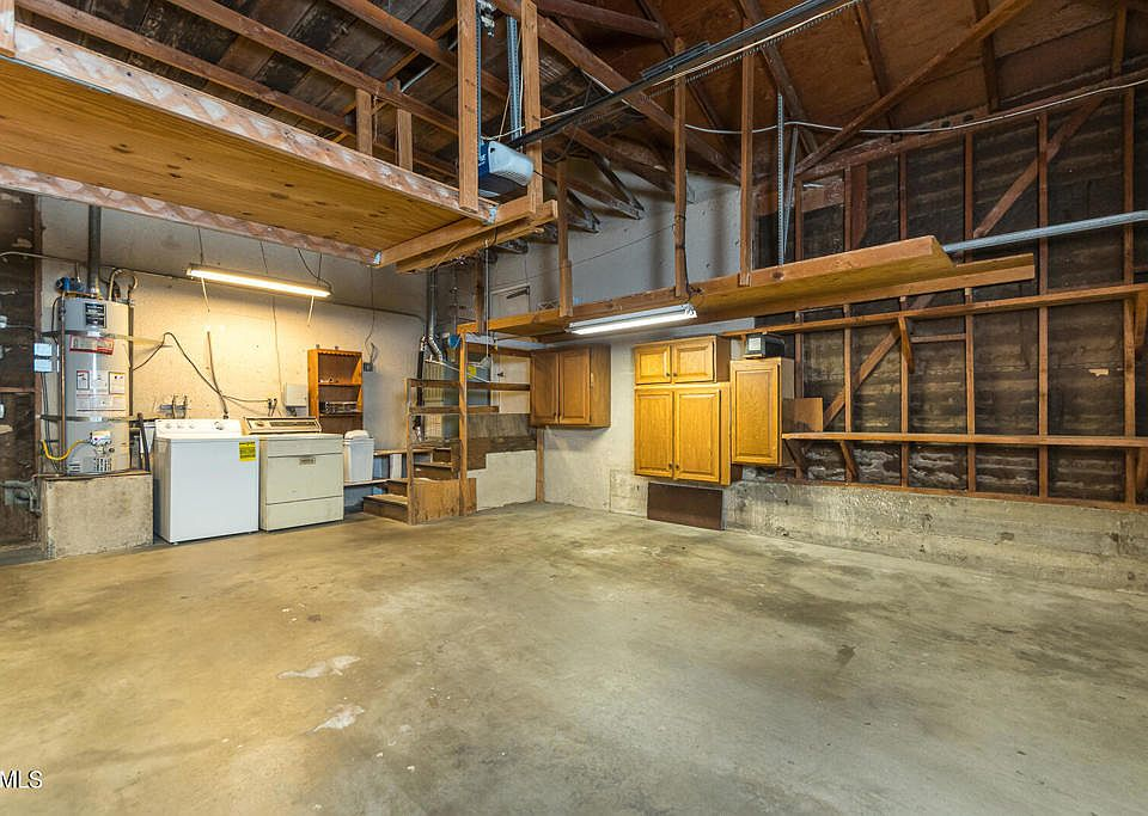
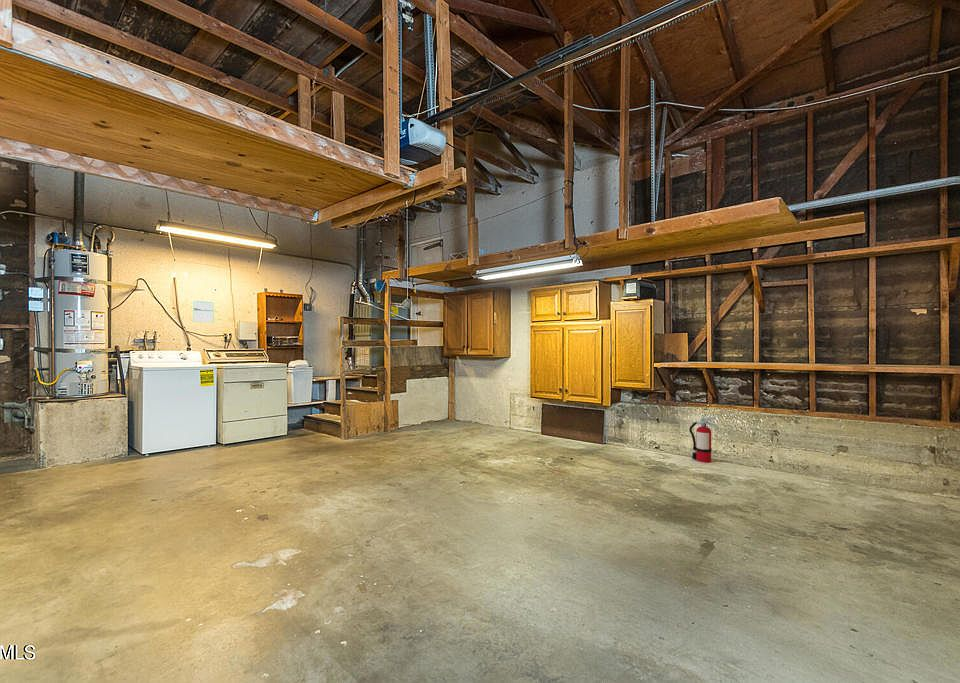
+ calendar [192,299,215,323]
+ fire extinguisher [688,415,718,463]
